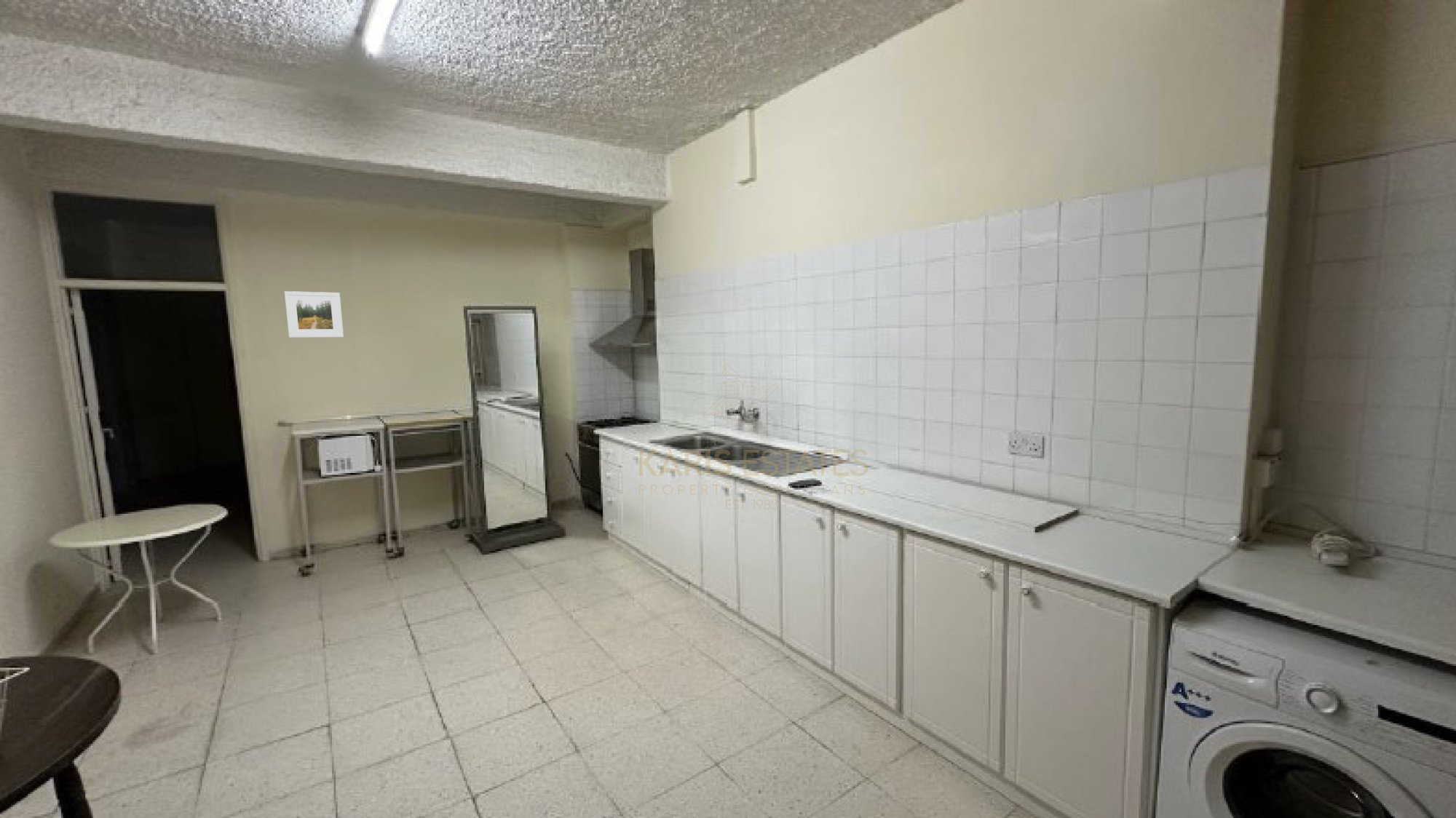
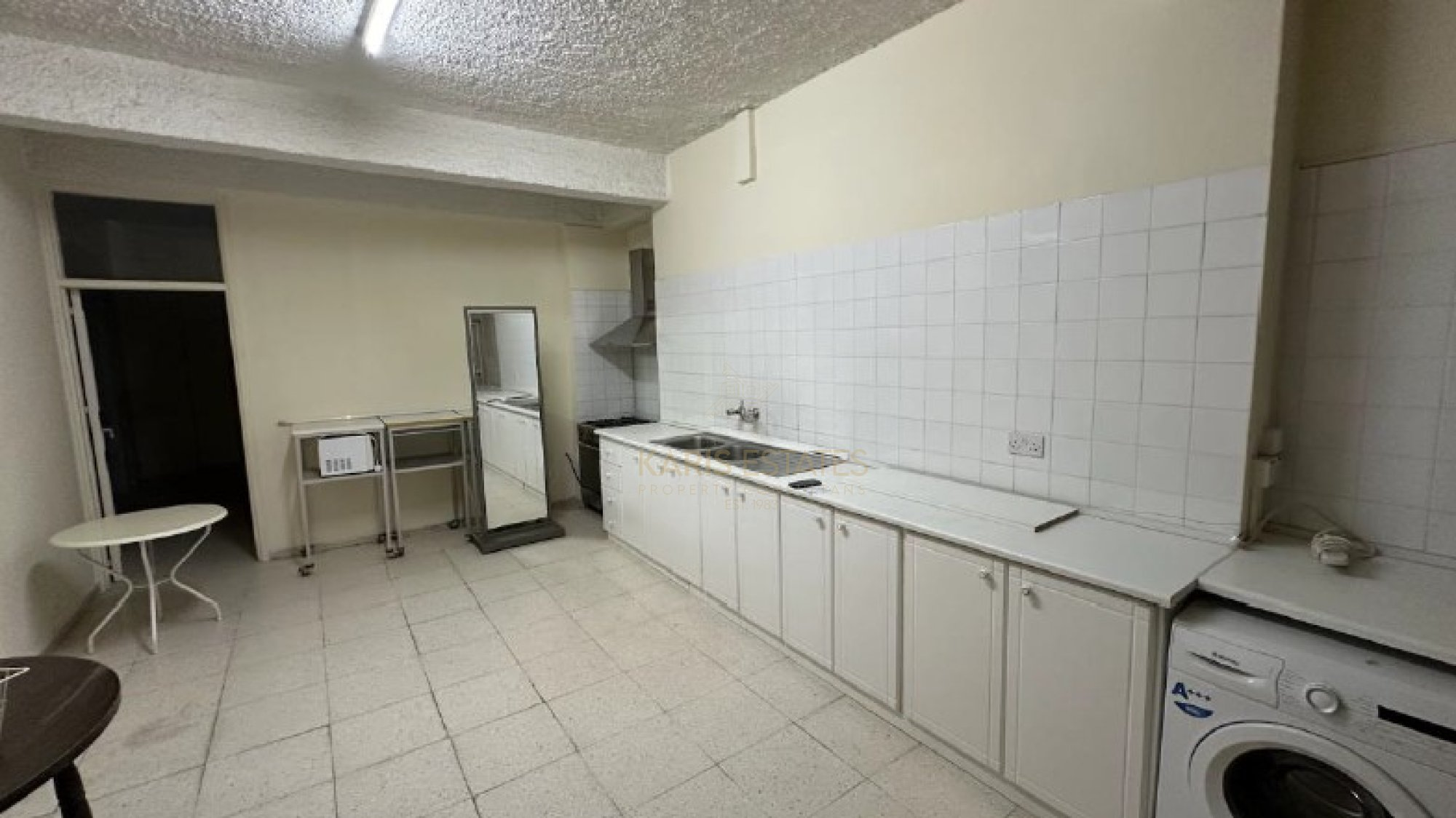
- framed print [284,290,344,338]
